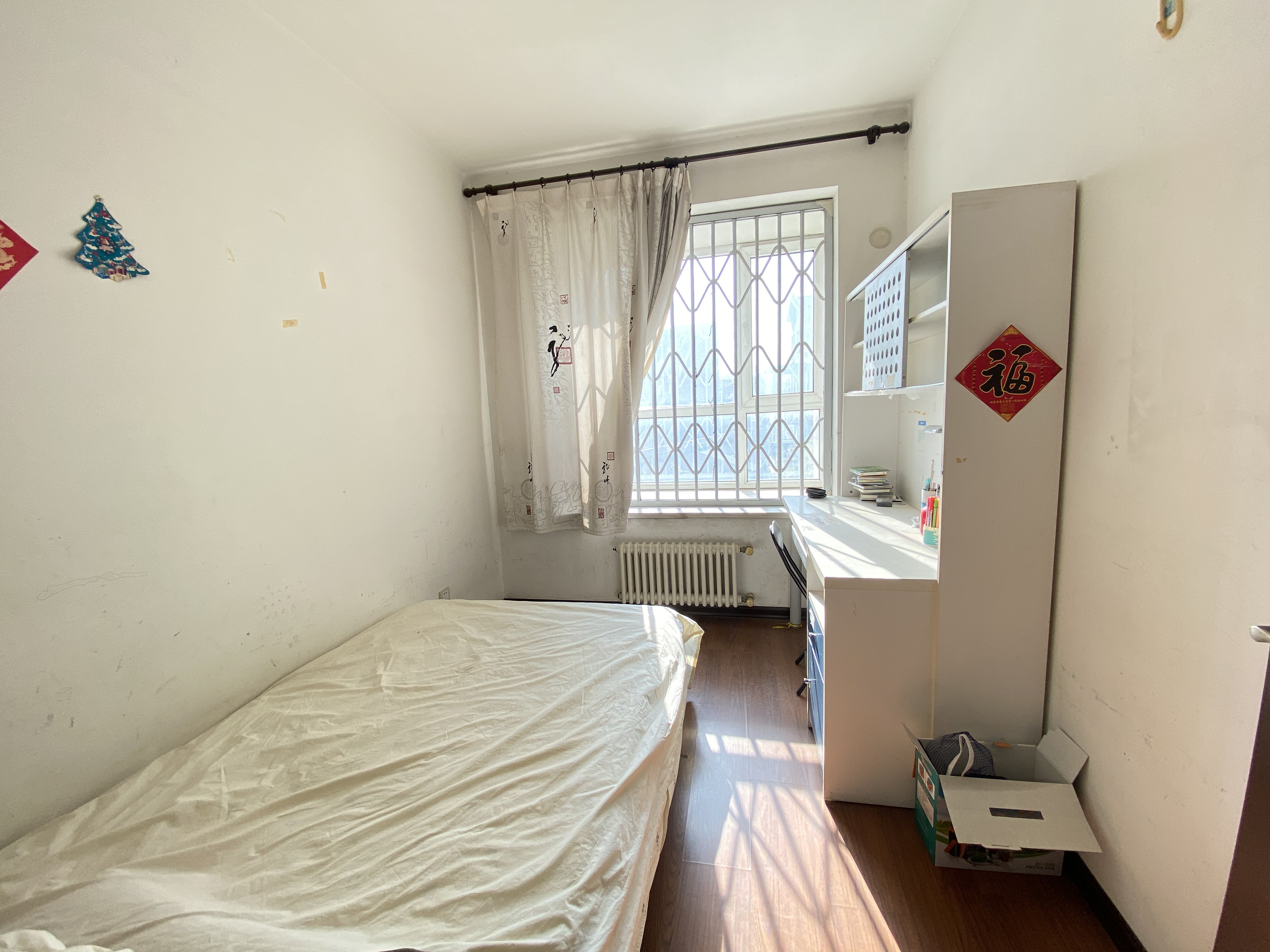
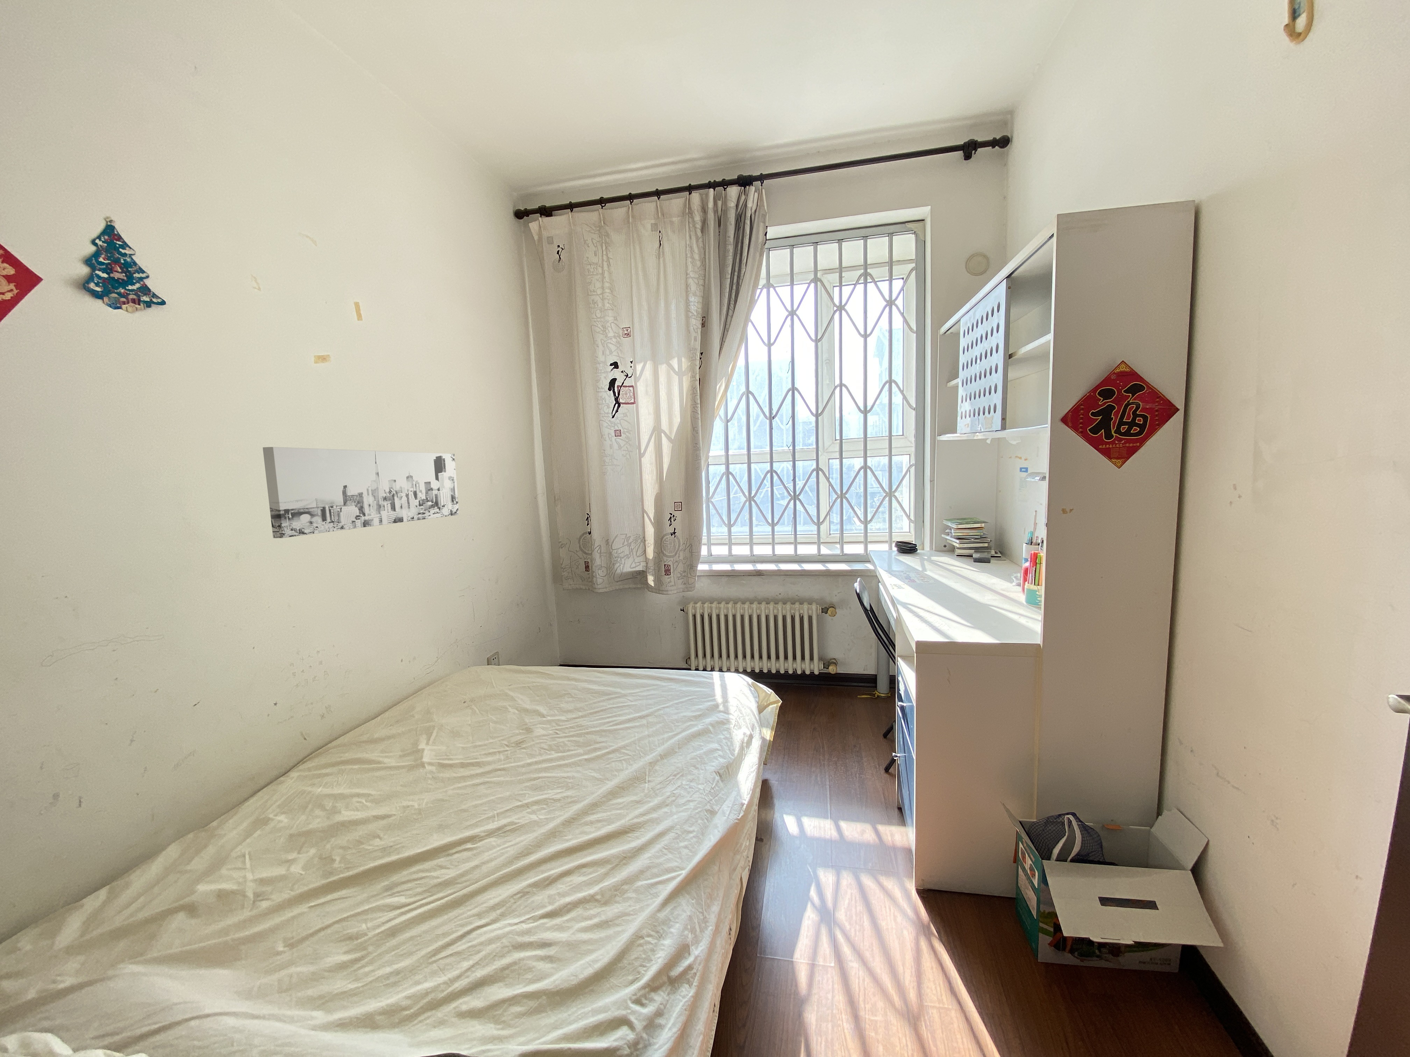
+ wall art [262,446,460,538]
